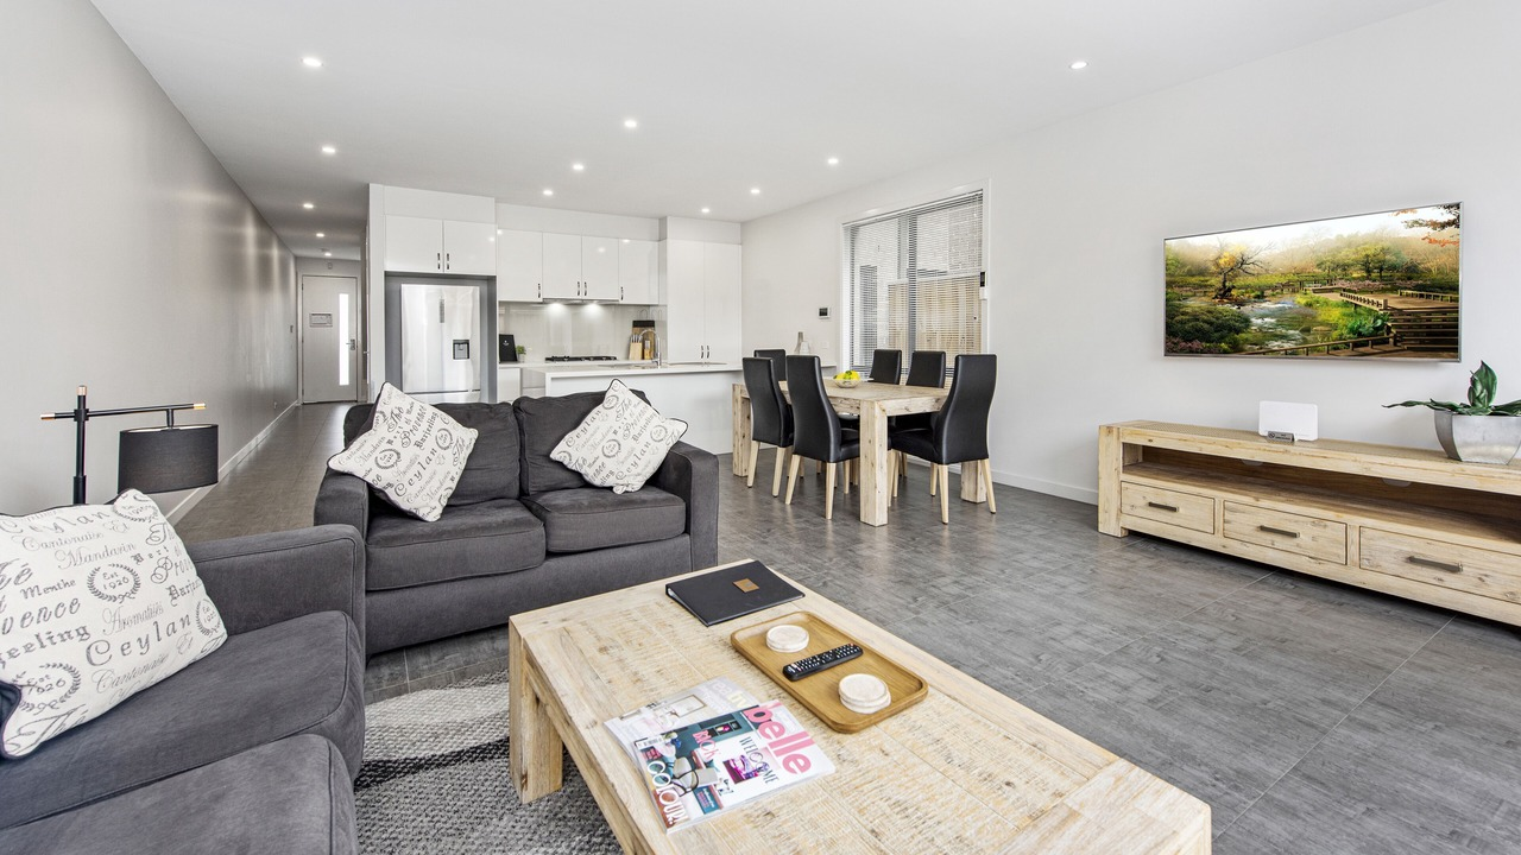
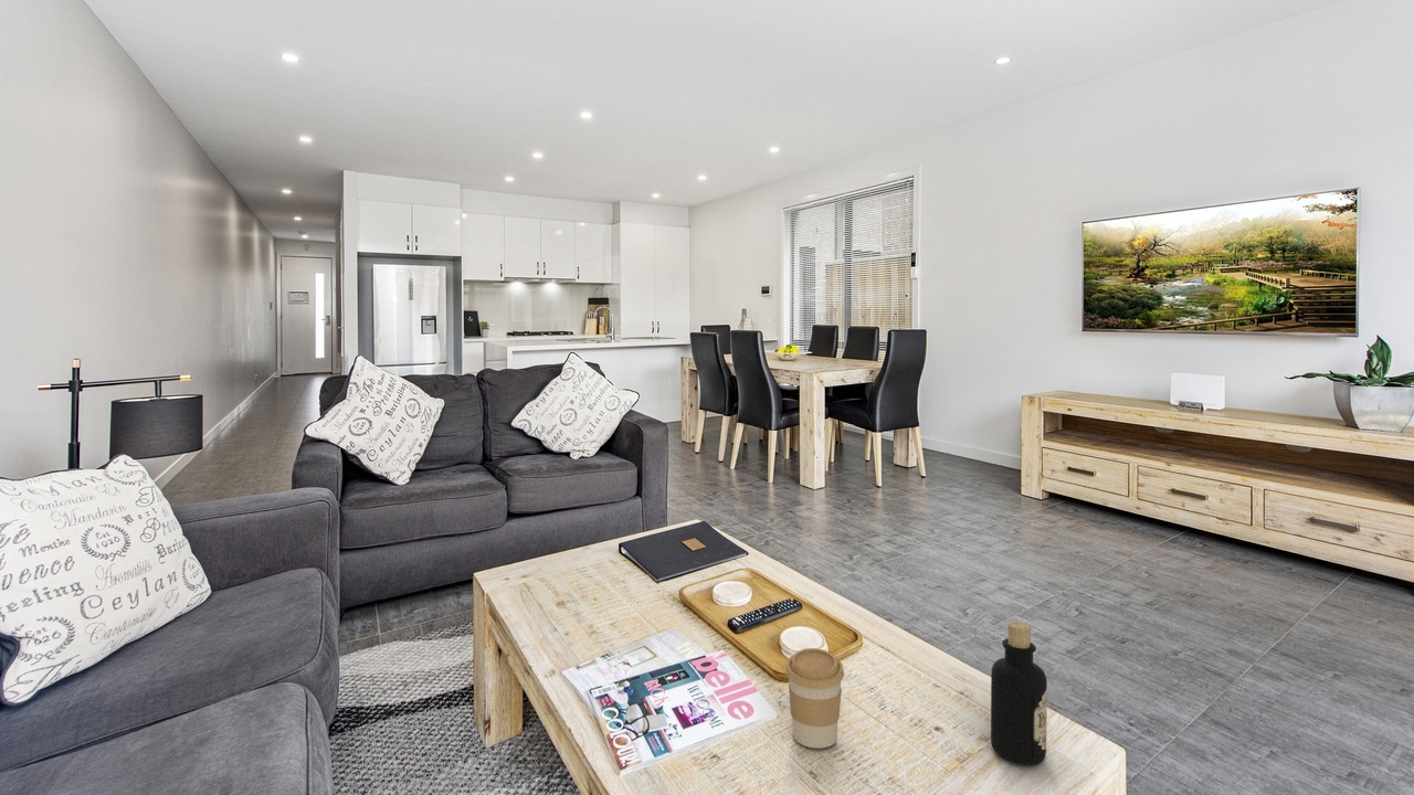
+ coffee cup [784,647,845,750]
+ bottle [990,621,1048,766]
